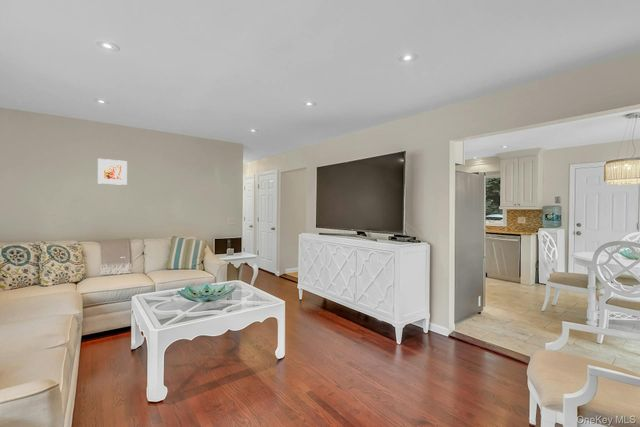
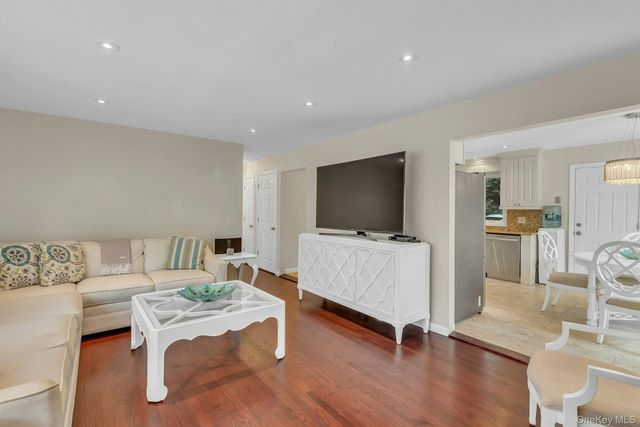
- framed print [97,158,128,186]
